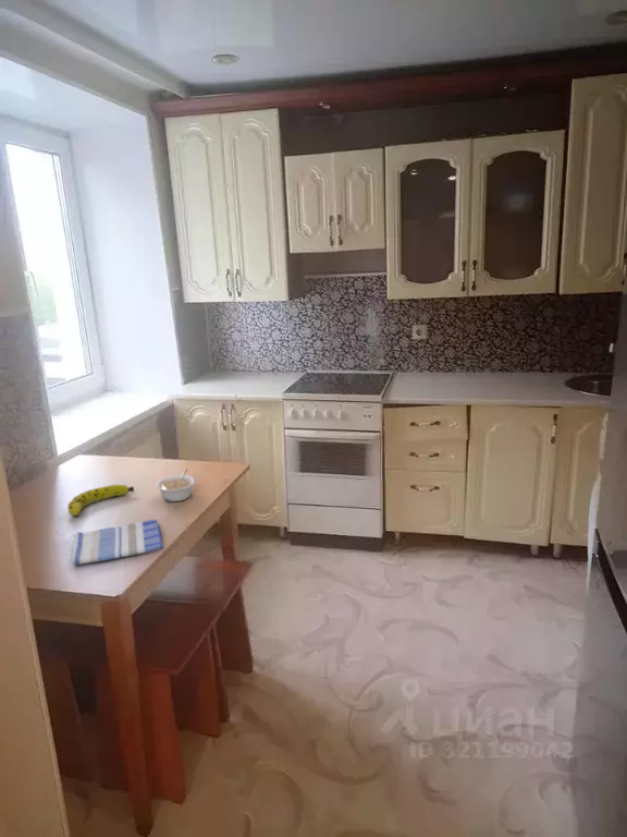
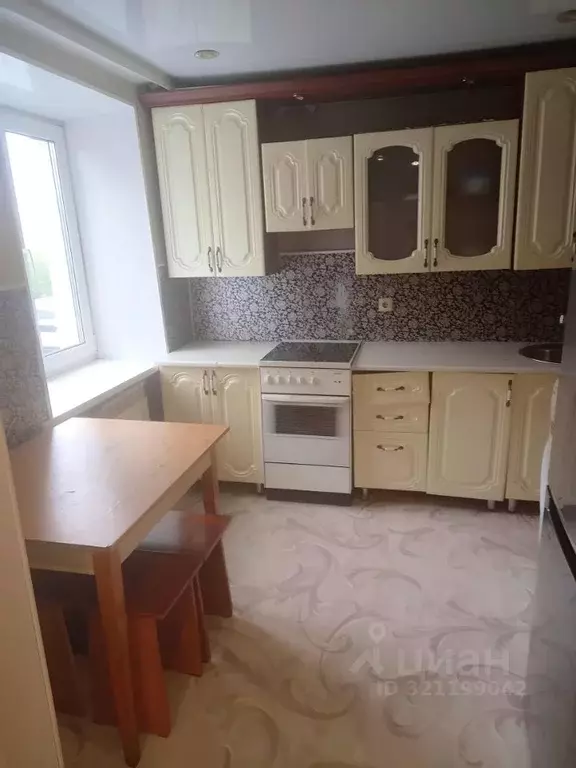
- legume [155,468,196,502]
- dish towel [71,519,164,567]
- fruit [66,484,135,517]
